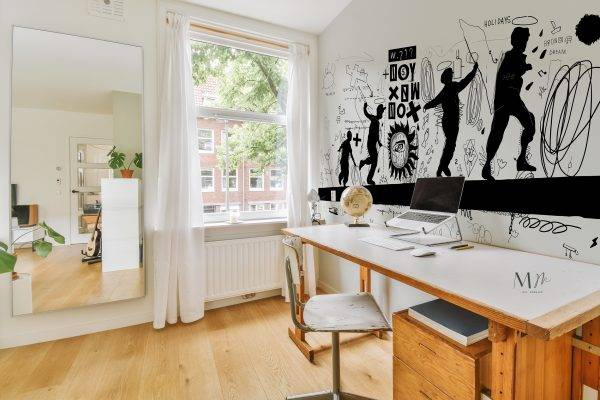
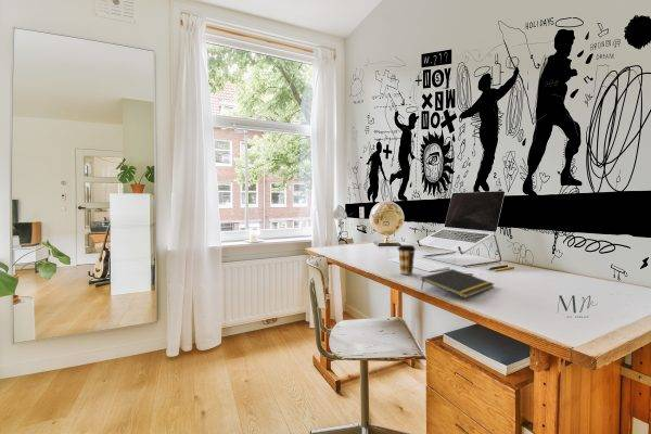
+ notepad [420,268,496,299]
+ coffee cup [397,244,417,276]
